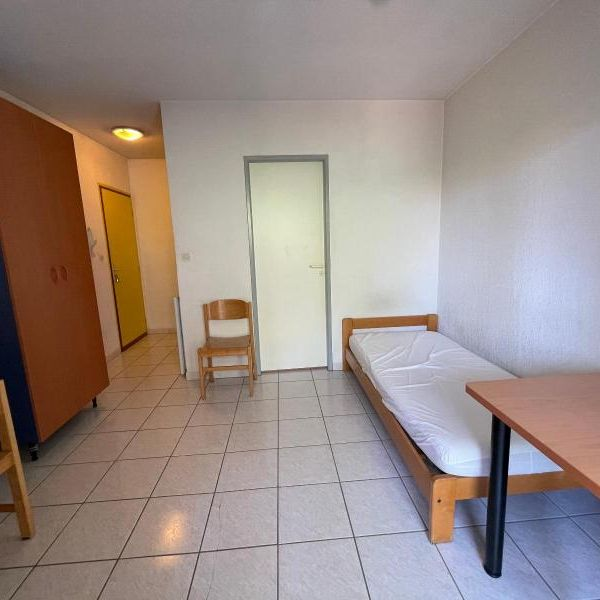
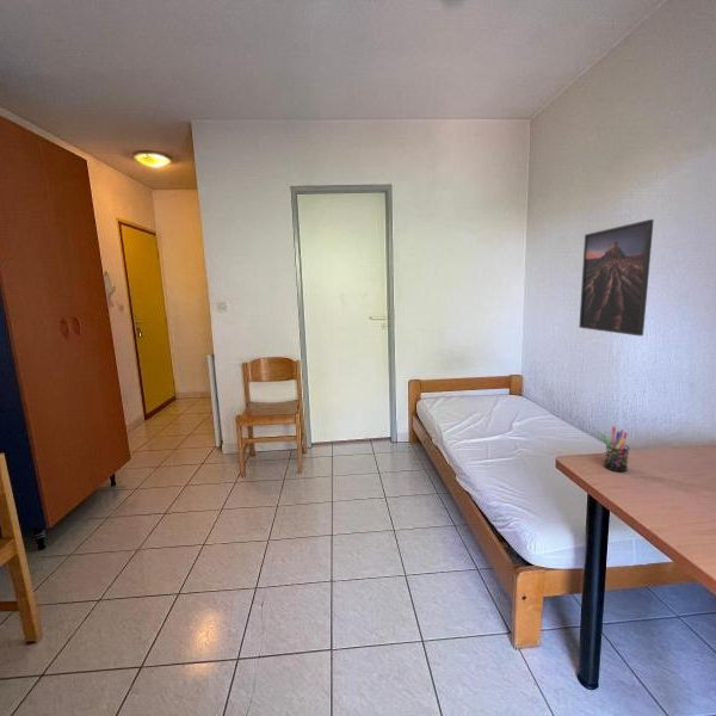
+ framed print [578,218,655,337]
+ pen holder [600,425,630,473]
